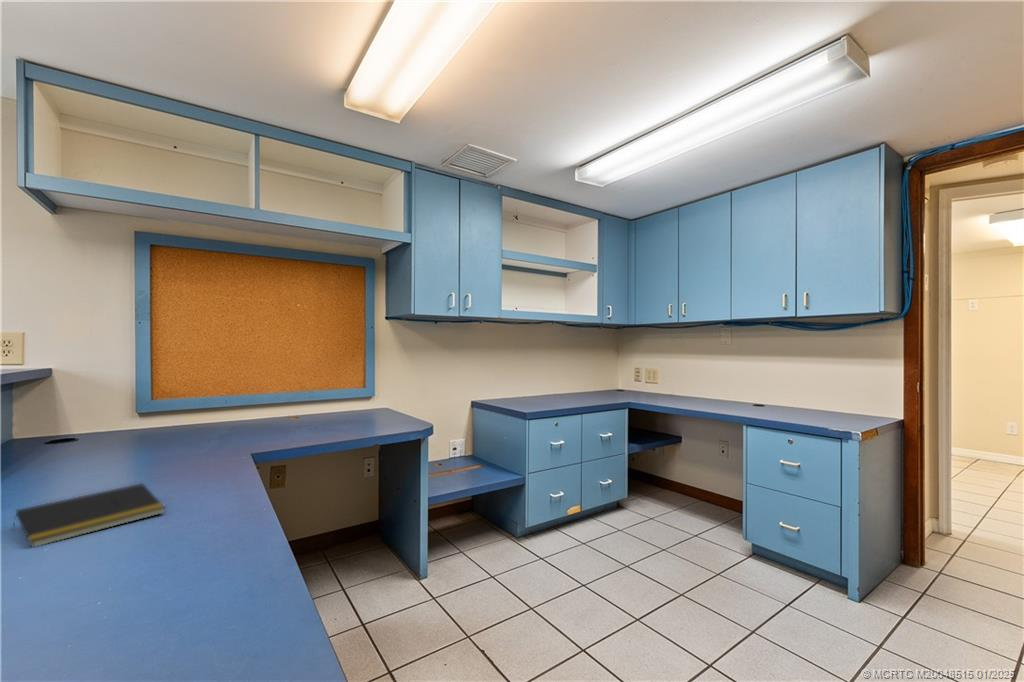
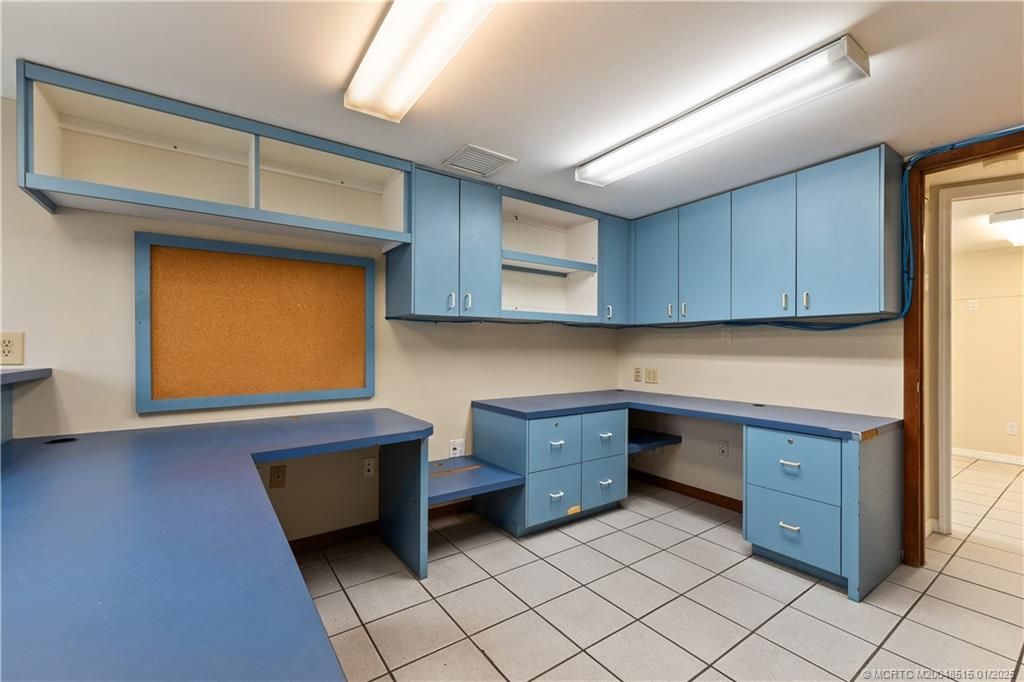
- notepad [11,482,167,549]
